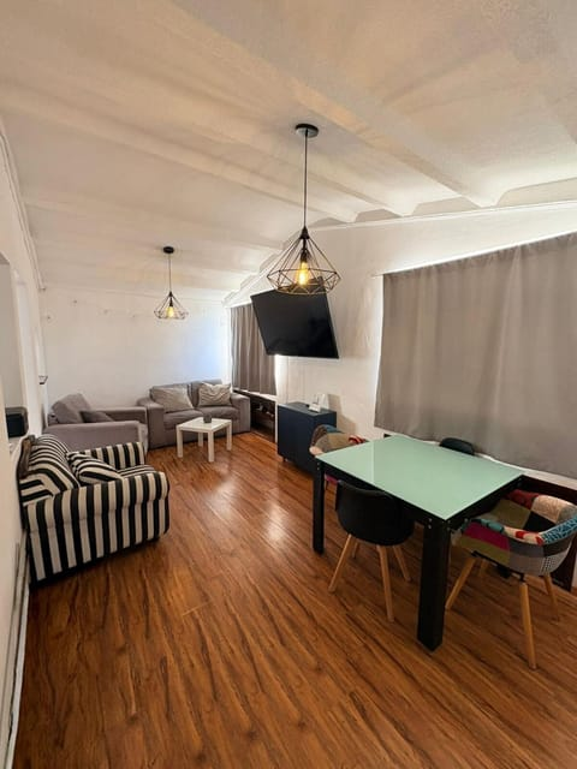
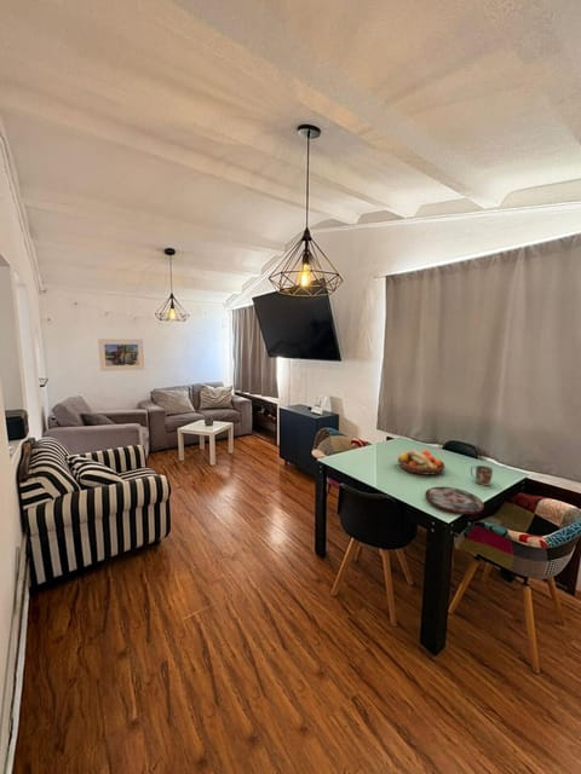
+ mug [470,464,494,486]
+ plate [424,485,485,515]
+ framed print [97,339,145,372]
+ fruit bowl [397,449,447,475]
